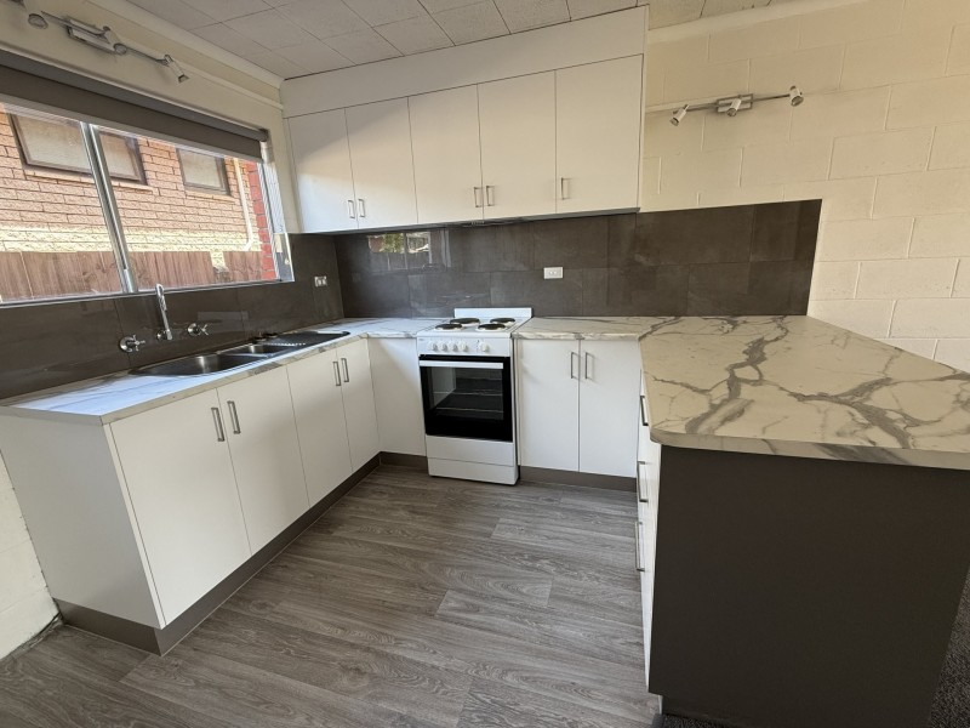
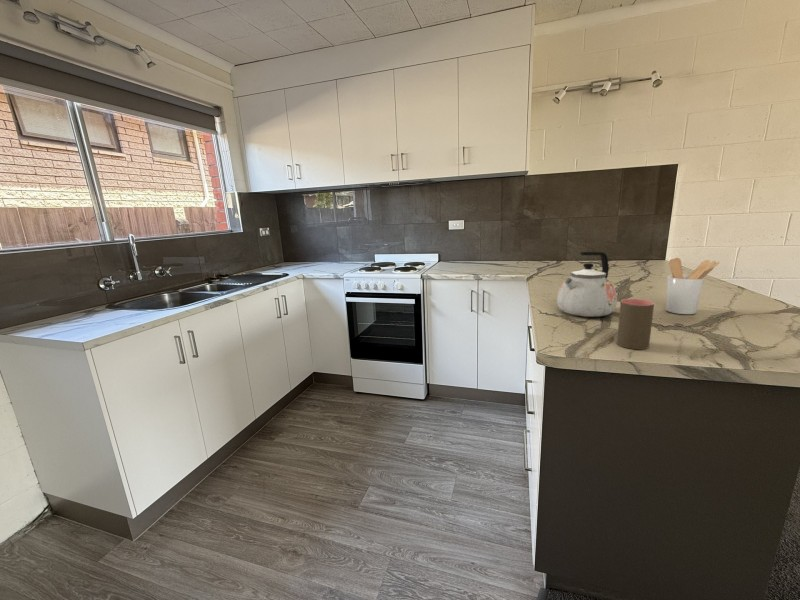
+ cup [616,298,655,350]
+ kettle [556,251,618,318]
+ utensil holder [665,257,720,315]
